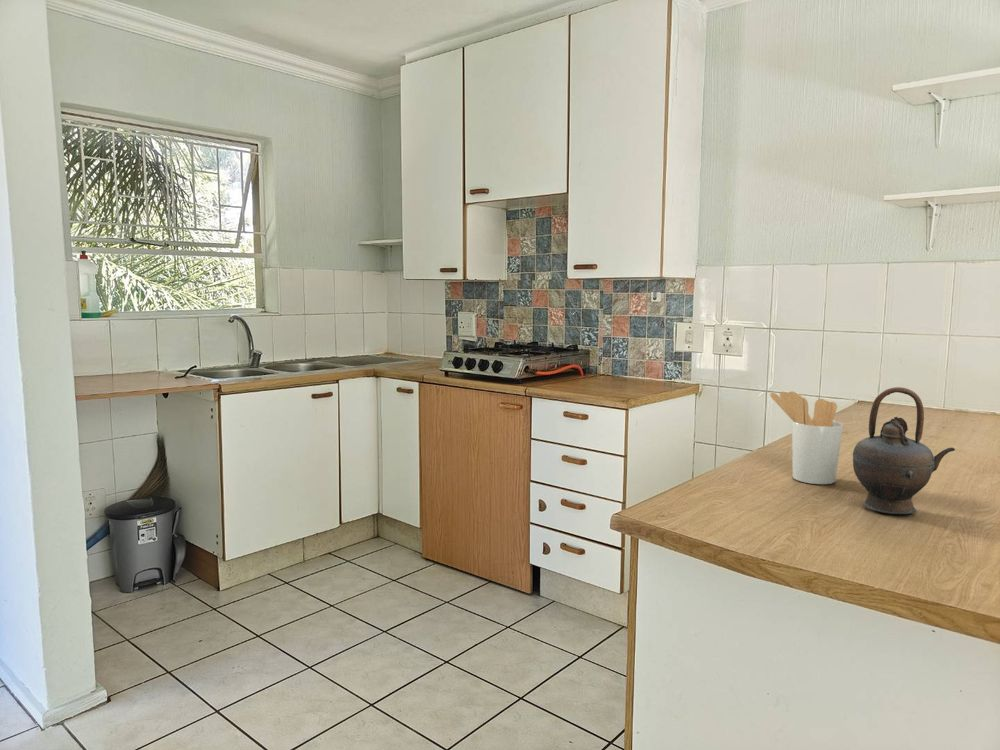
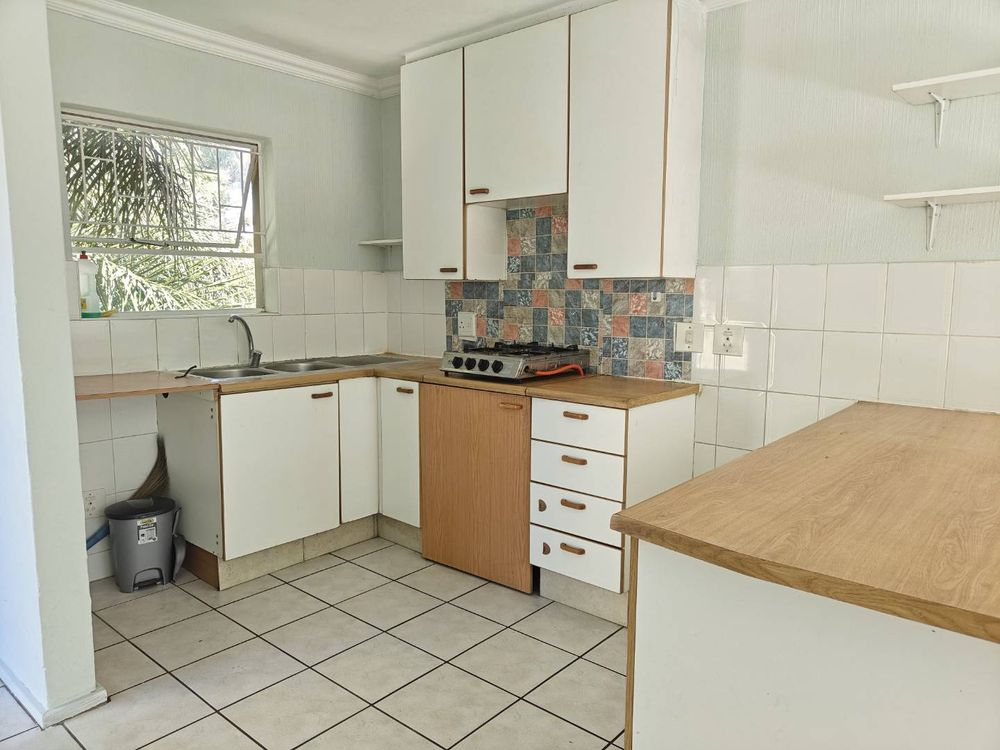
- utensil holder [769,390,844,485]
- teapot [852,386,956,515]
